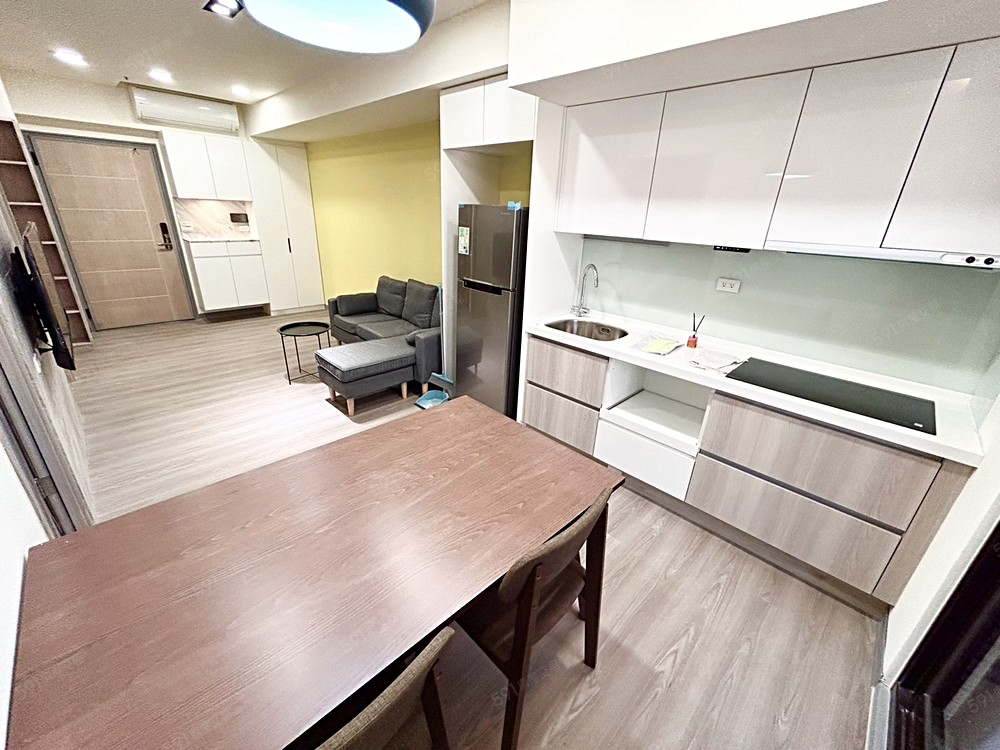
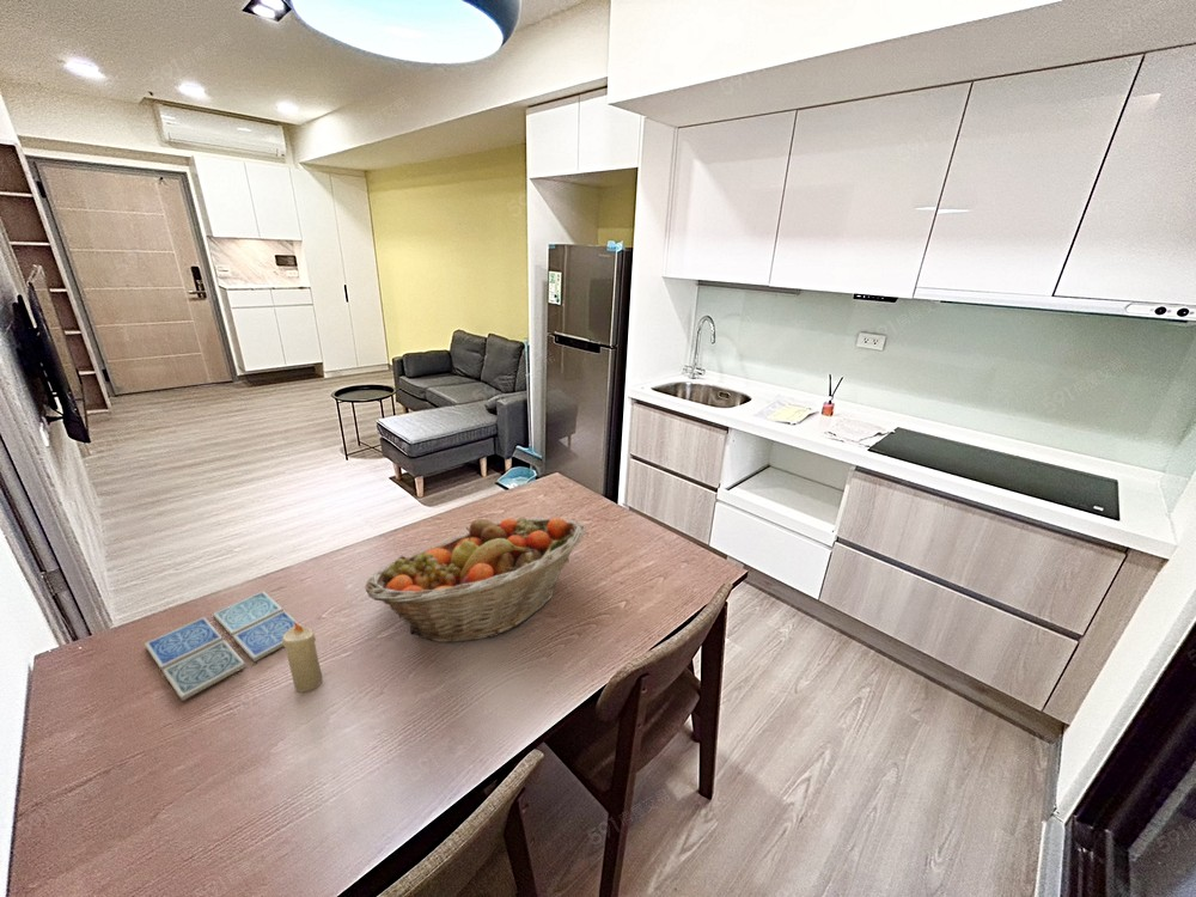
+ fruit basket [364,515,587,643]
+ drink coaster [144,590,301,702]
+ candle [282,622,323,694]
